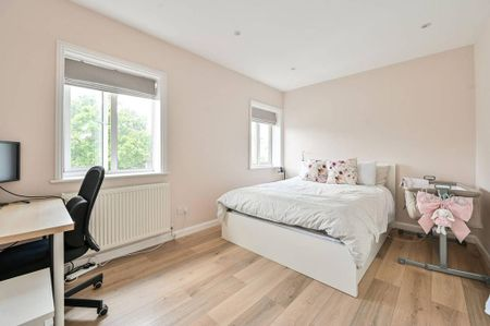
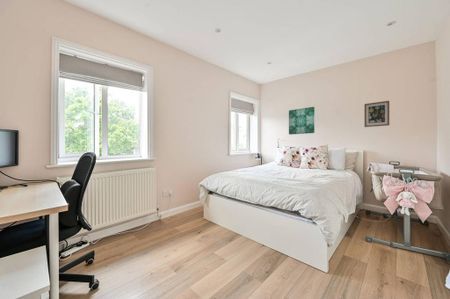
+ wall art [288,106,315,135]
+ wall art [363,100,390,128]
